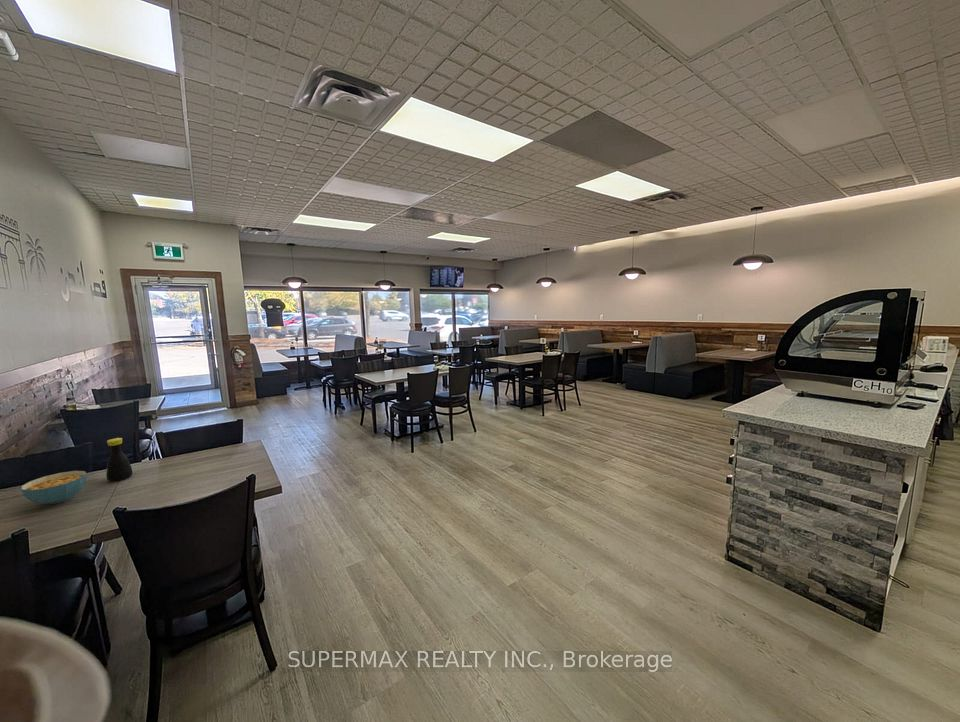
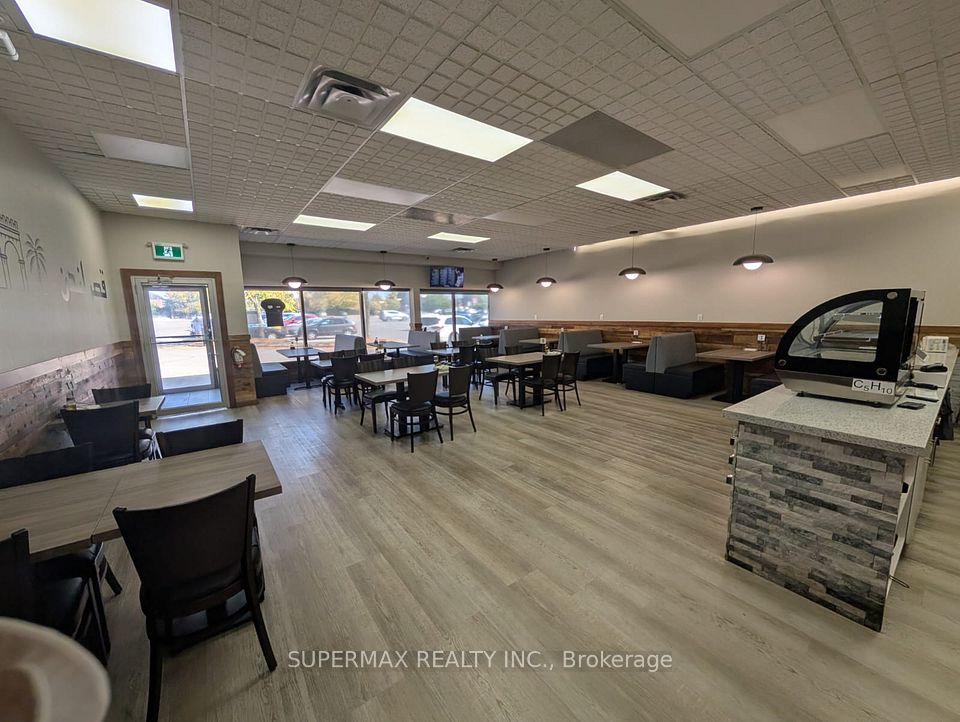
- cereal bowl [20,470,88,505]
- bottle [105,437,133,482]
